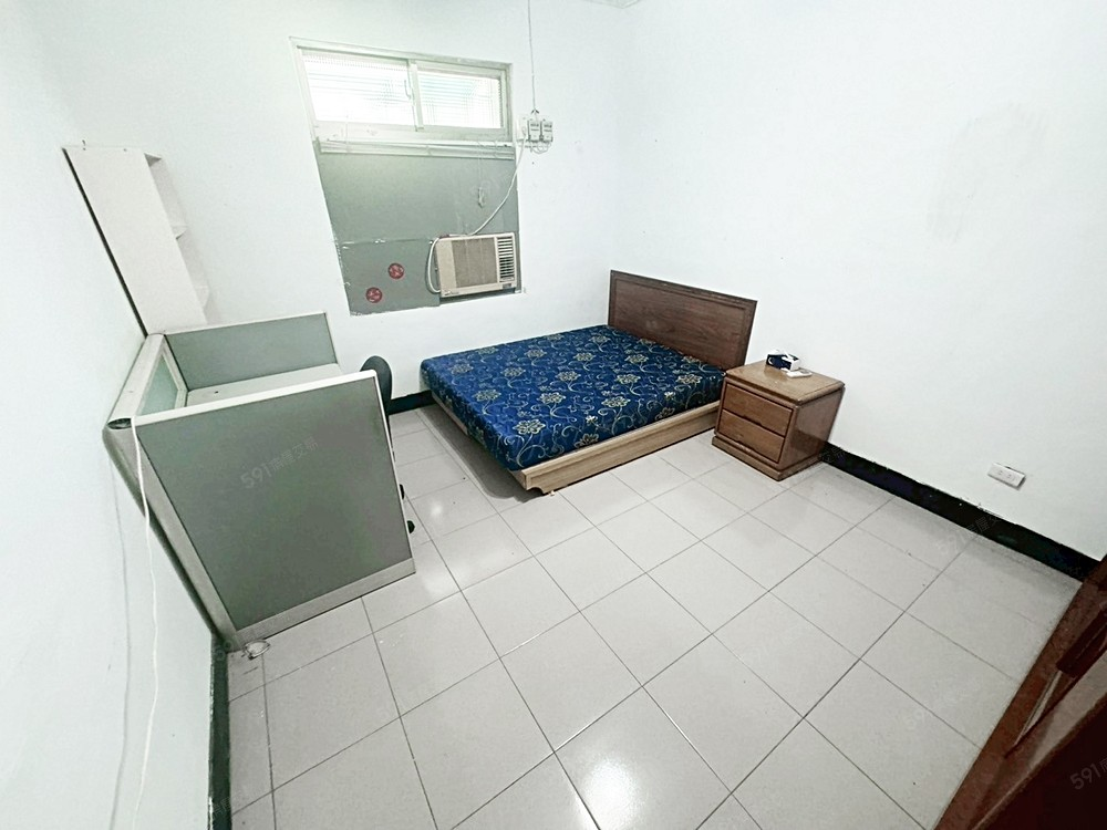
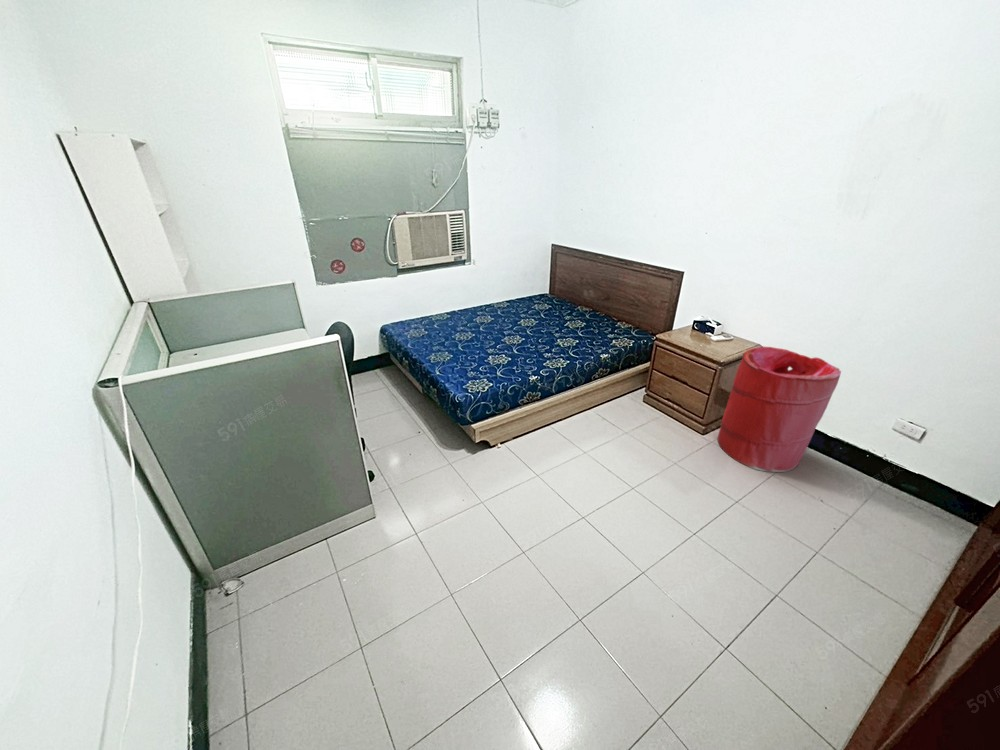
+ laundry hamper [717,346,842,473]
